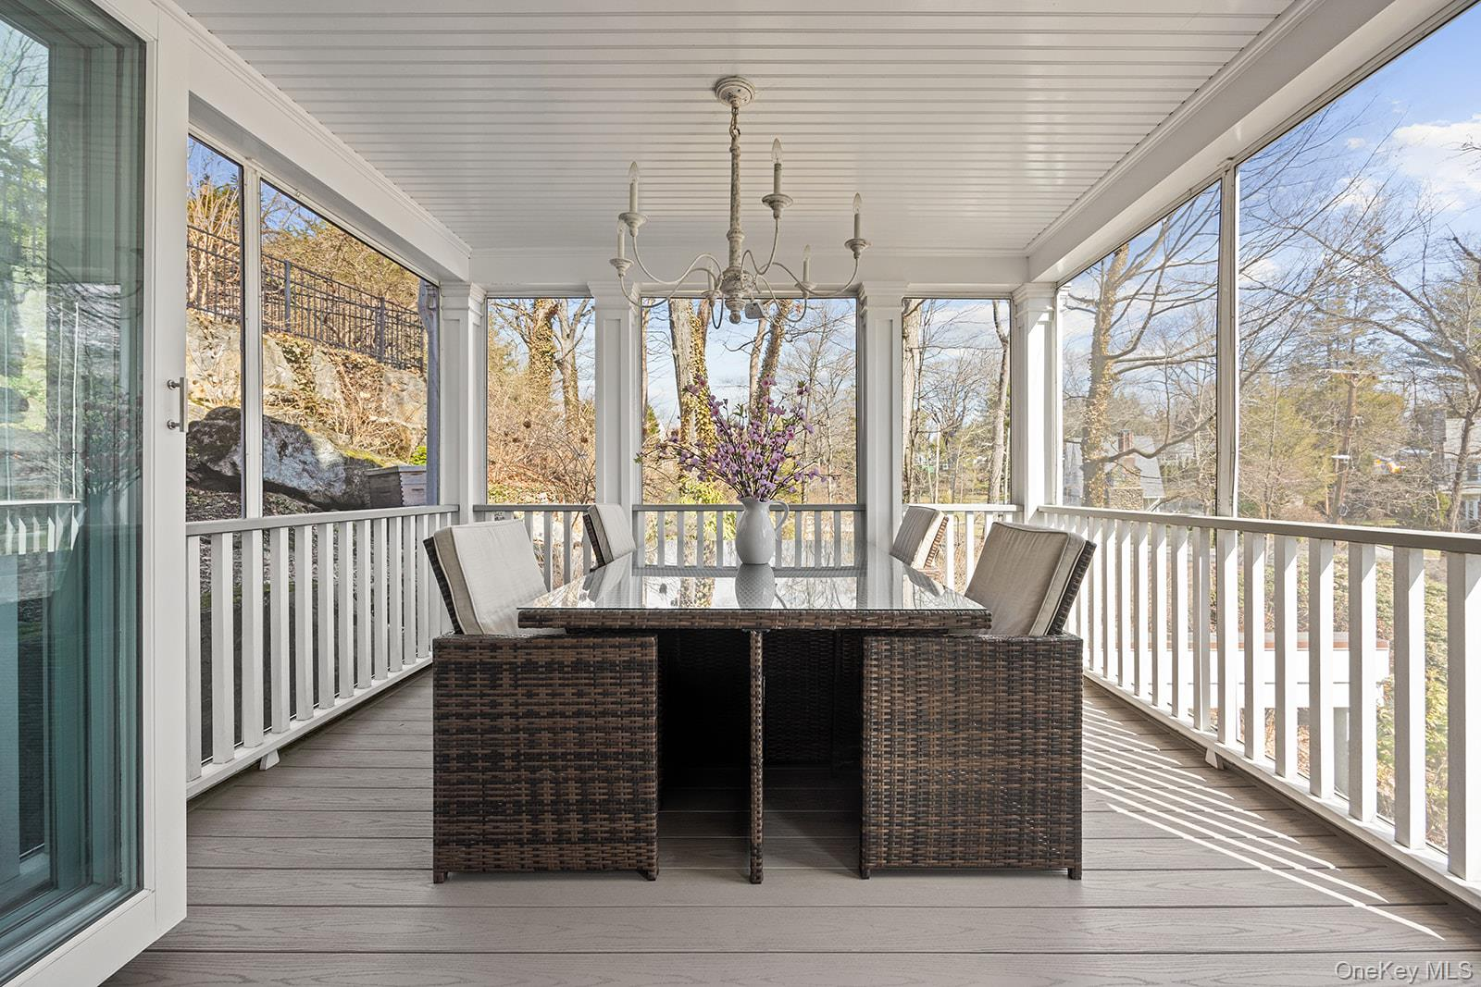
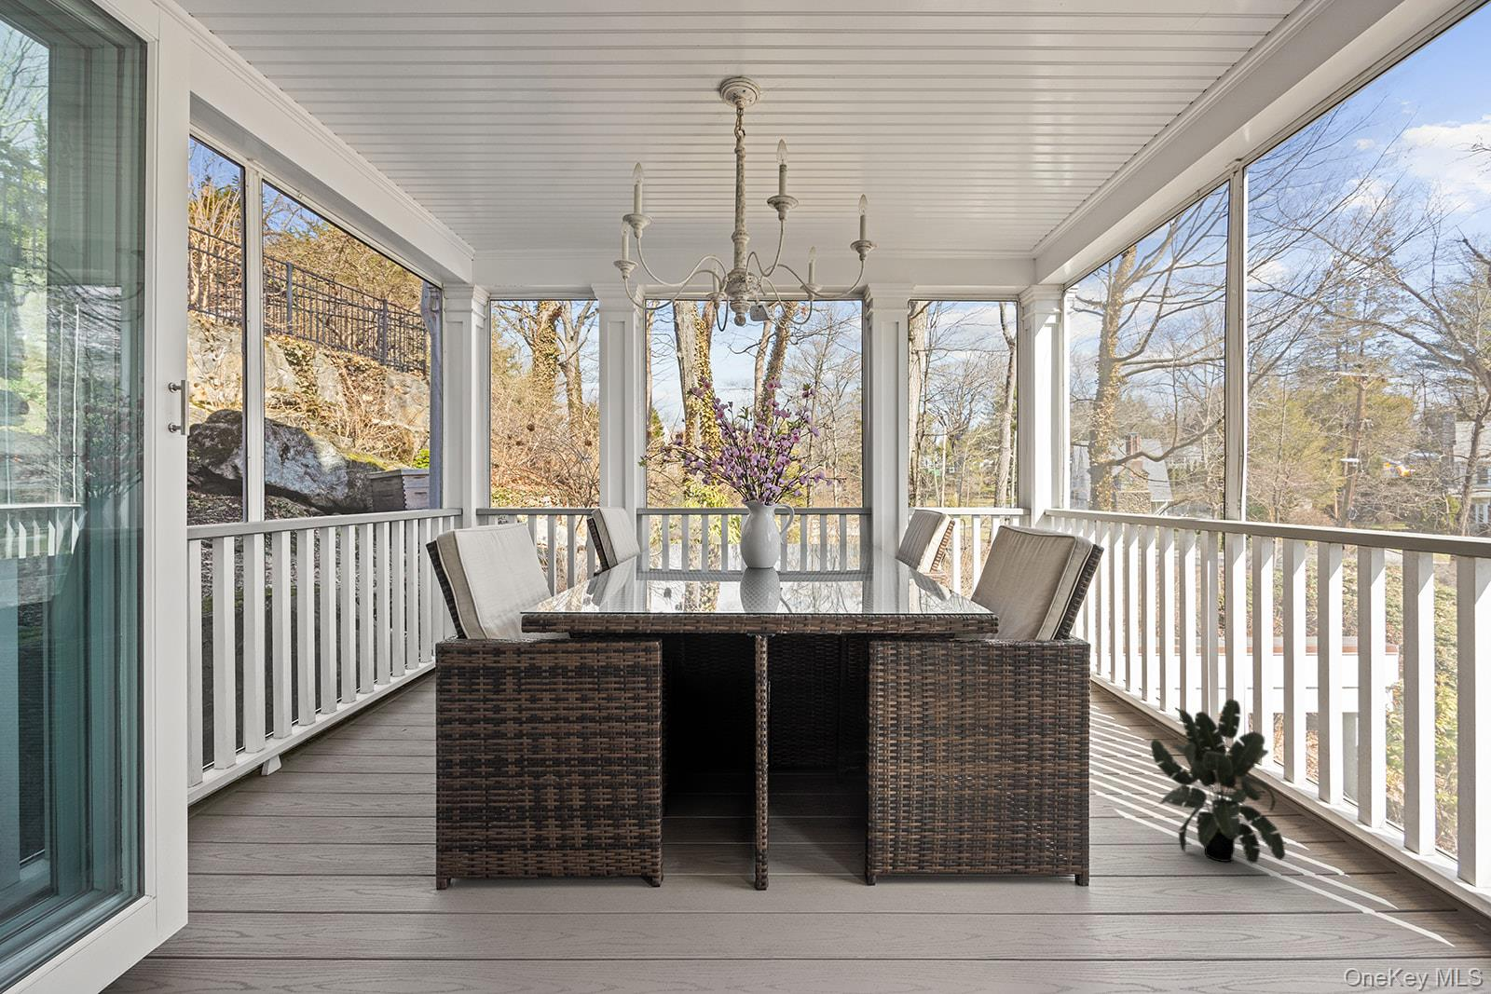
+ potted plant [1150,698,1286,864]
